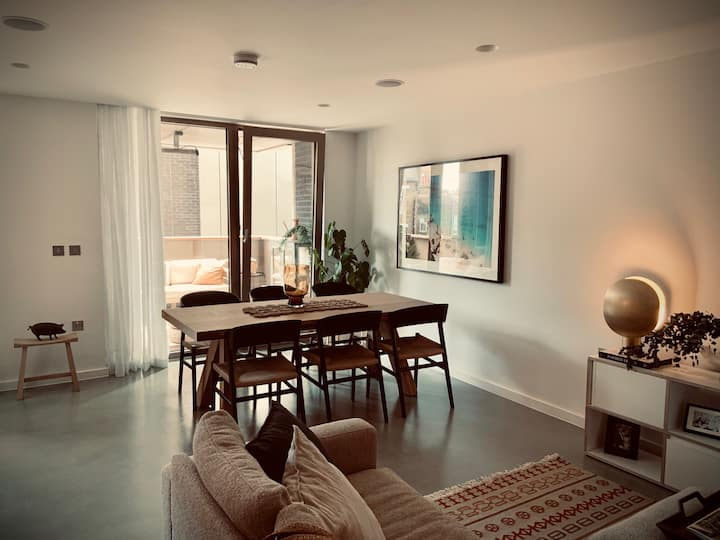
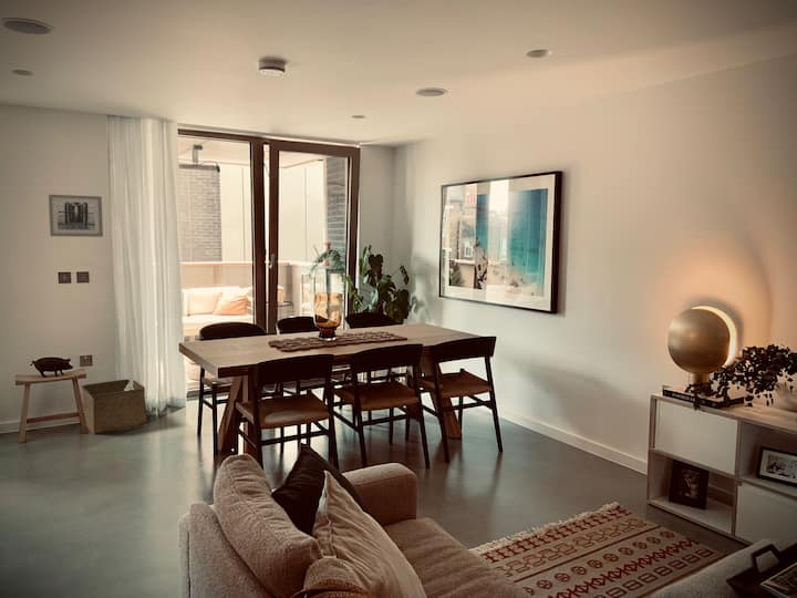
+ storage bin [81,378,148,435]
+ wall art [48,194,104,238]
